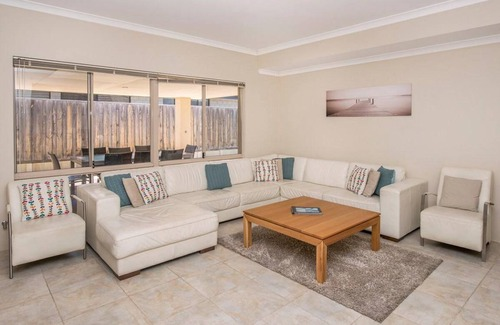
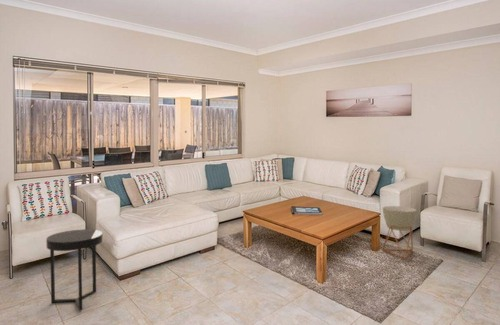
+ side table [45,228,103,312]
+ planter [381,205,418,260]
